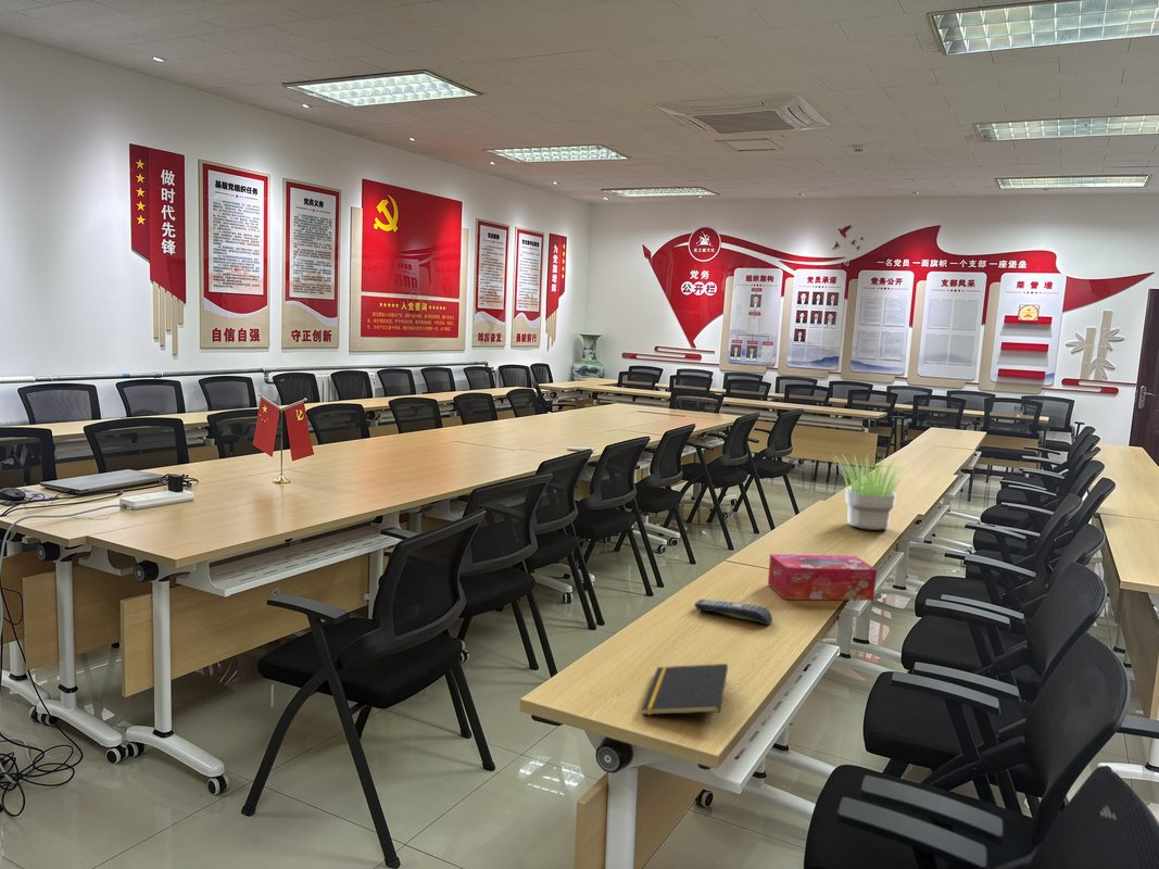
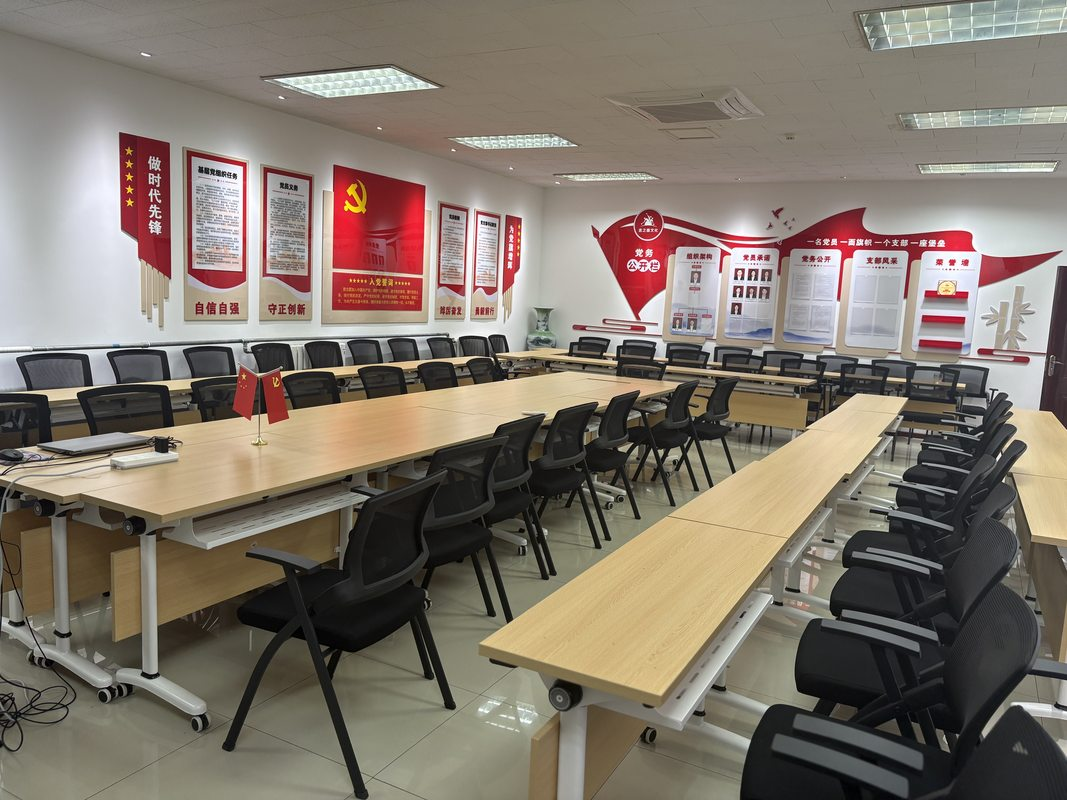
- remote control [693,599,773,626]
- tissue box [767,553,878,602]
- potted plant [830,453,912,531]
- notepad [640,663,729,716]
